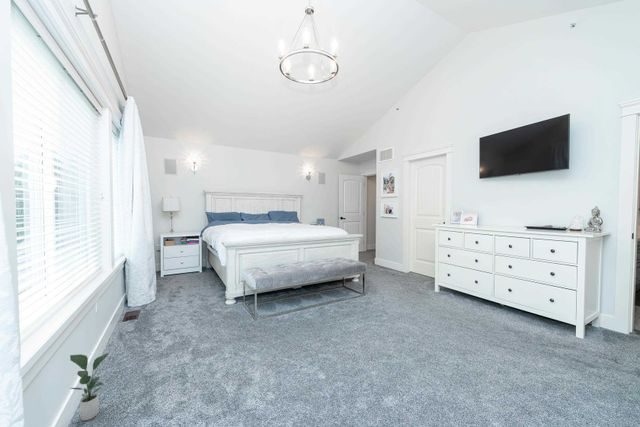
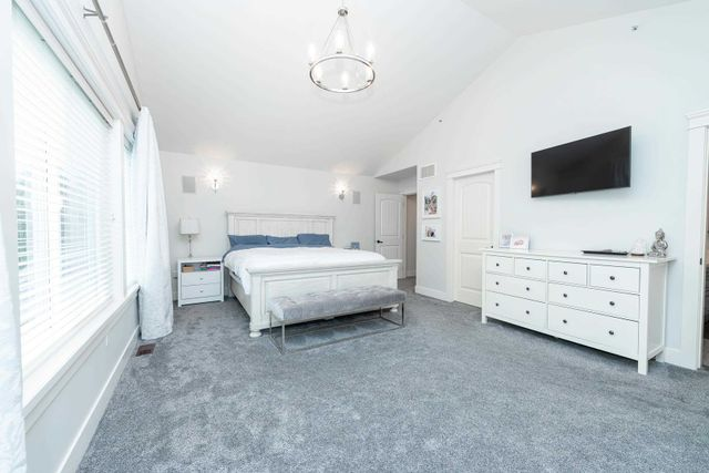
- potted plant [69,352,110,422]
